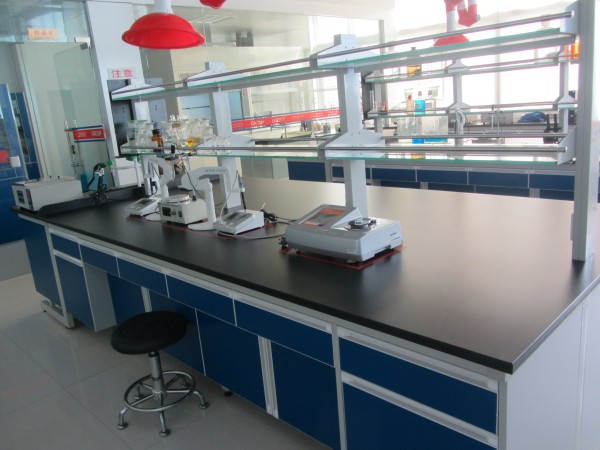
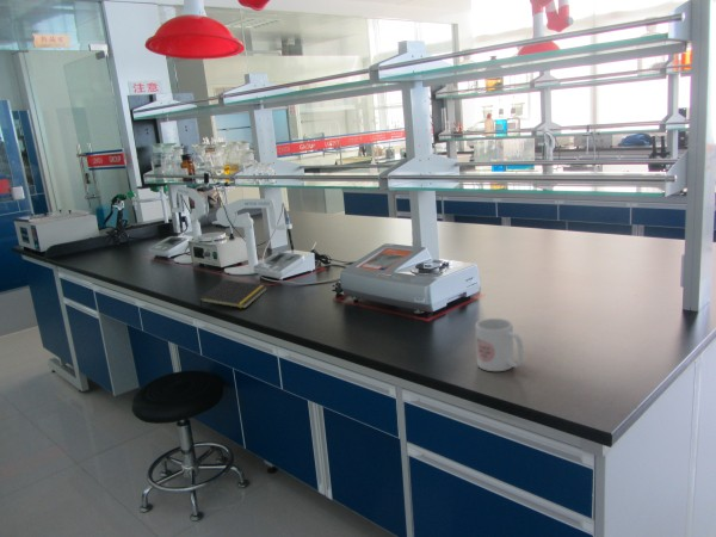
+ mug [475,317,525,372]
+ notepad [198,278,268,311]
